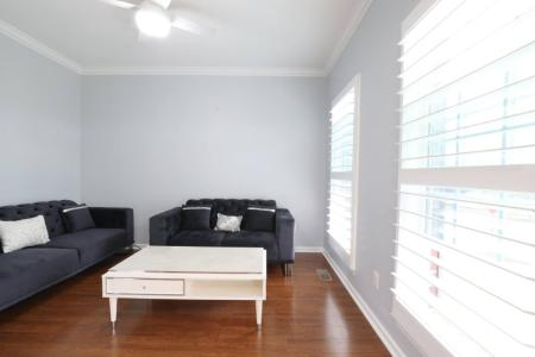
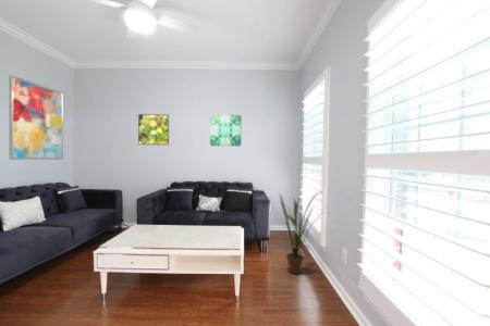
+ wall art [209,114,243,147]
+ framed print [137,113,170,146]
+ wall art [8,74,64,161]
+ house plant [279,191,323,275]
